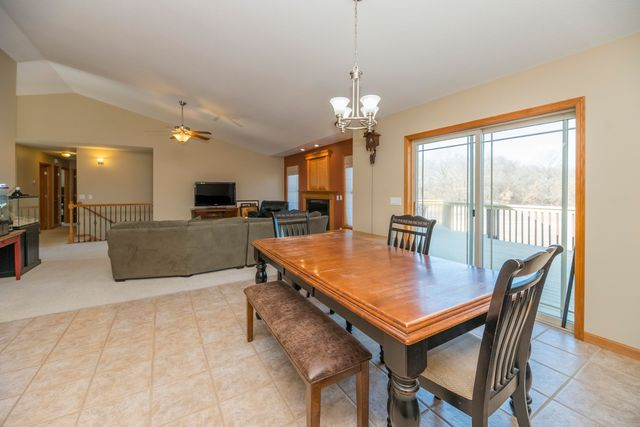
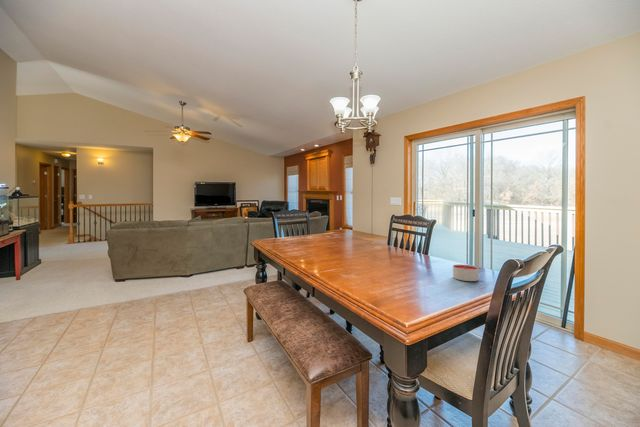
+ candle [452,264,480,282]
